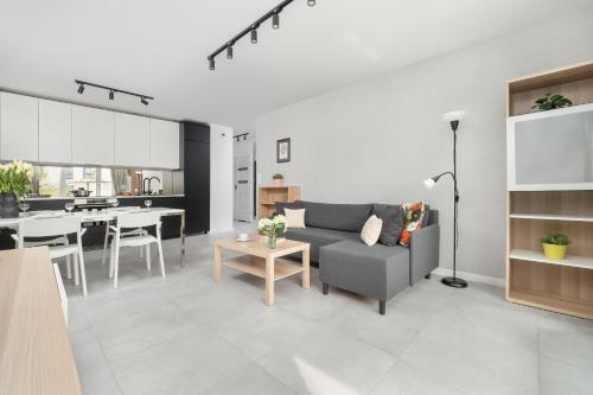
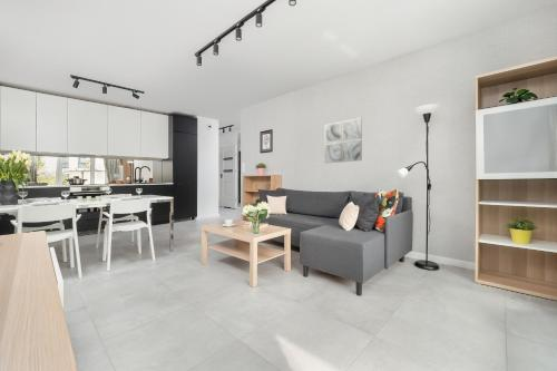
+ wall art [324,117,363,164]
